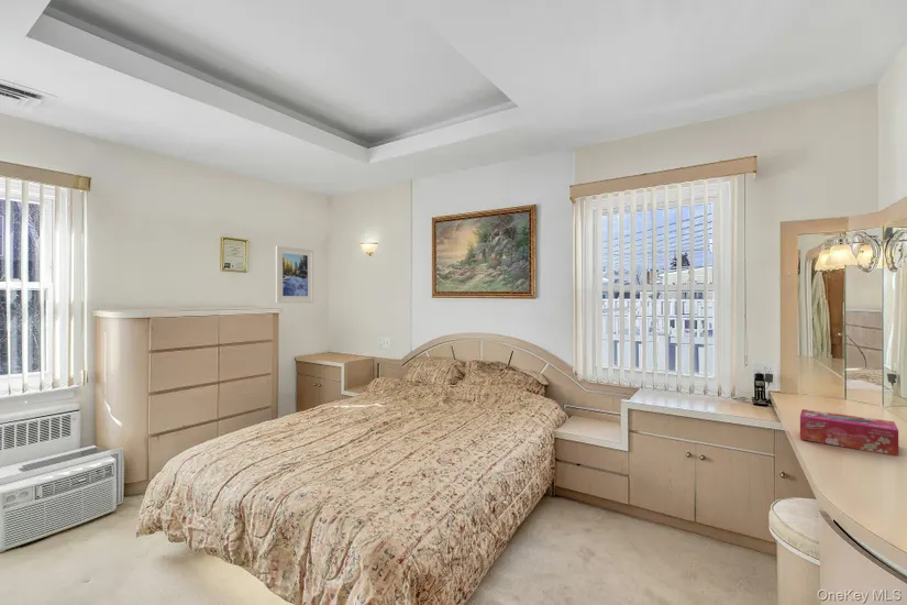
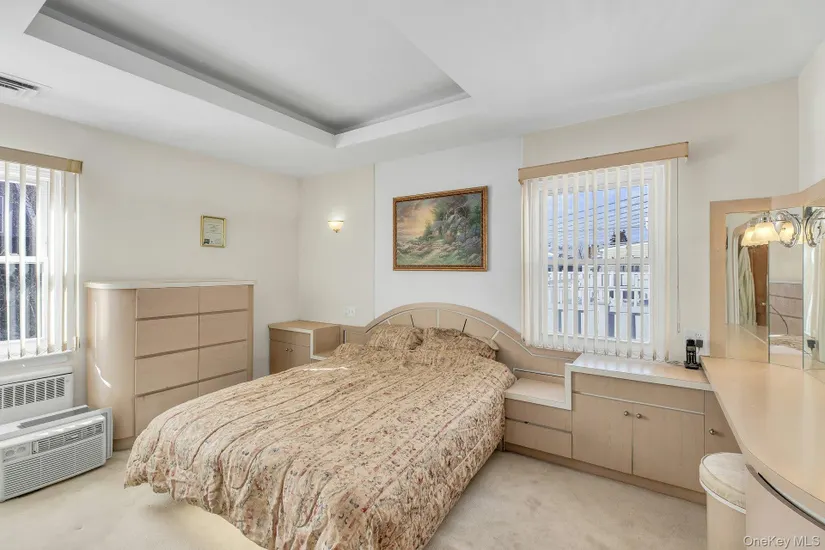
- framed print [275,244,314,304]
- tissue box [799,408,899,458]
